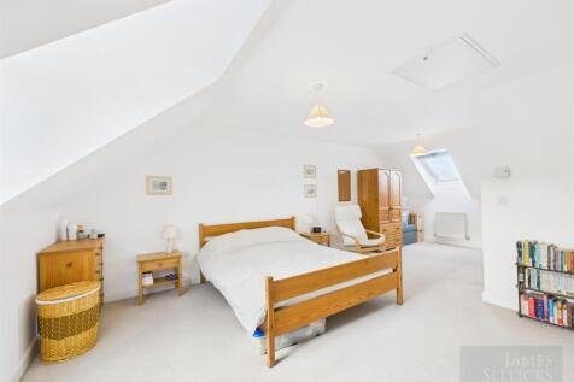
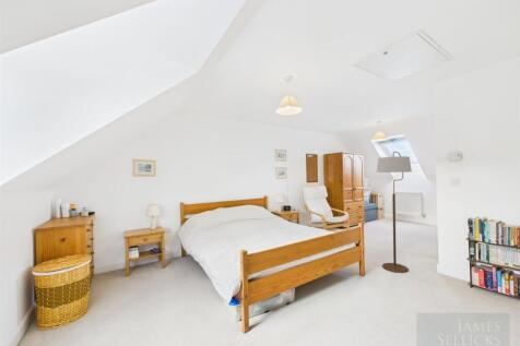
+ floor lamp [376,151,413,274]
